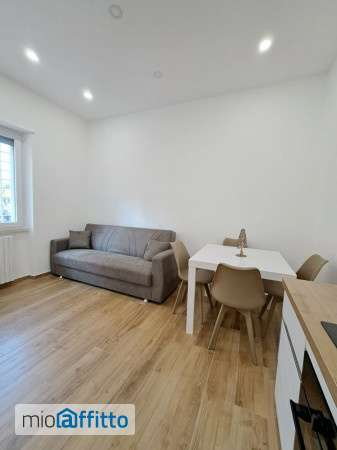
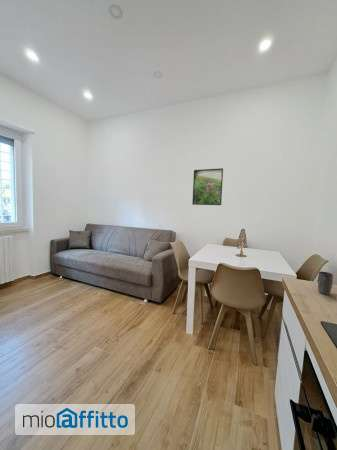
+ mug [316,271,334,295]
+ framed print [191,167,224,206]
